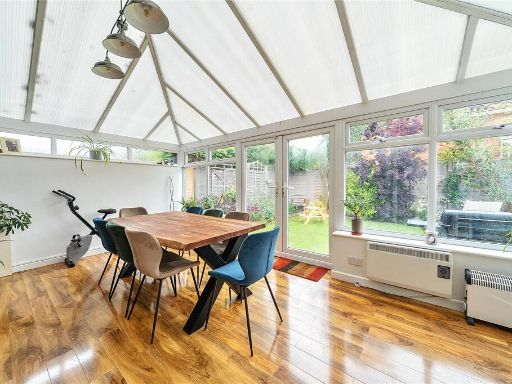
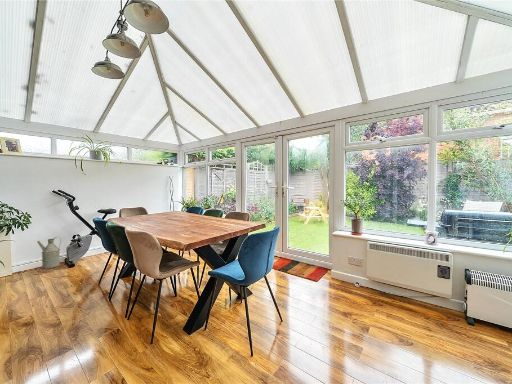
+ watering can [36,236,62,270]
